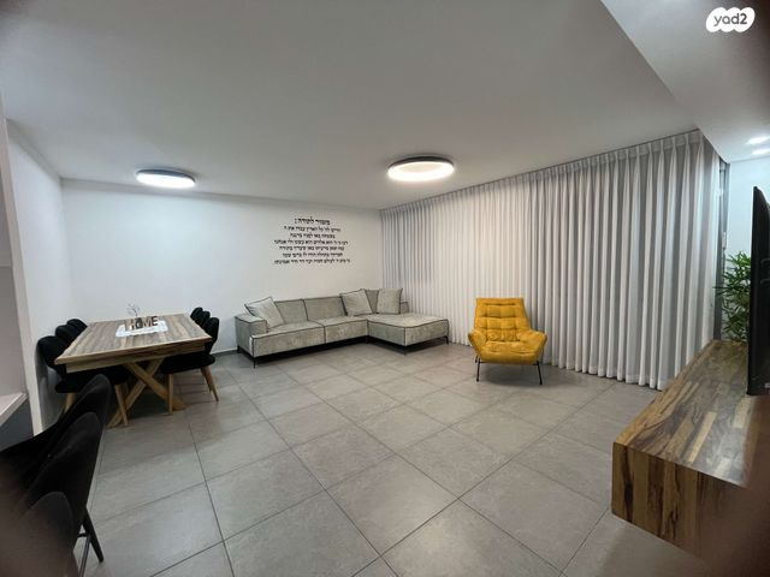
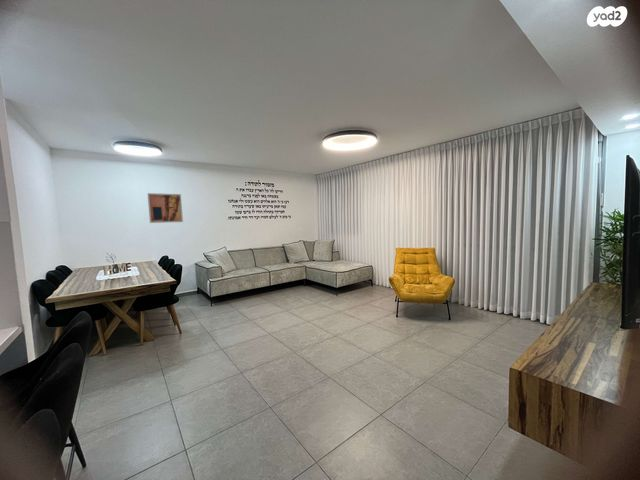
+ wall art [147,192,184,224]
